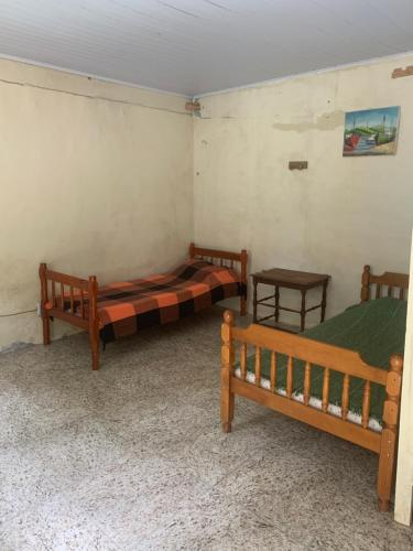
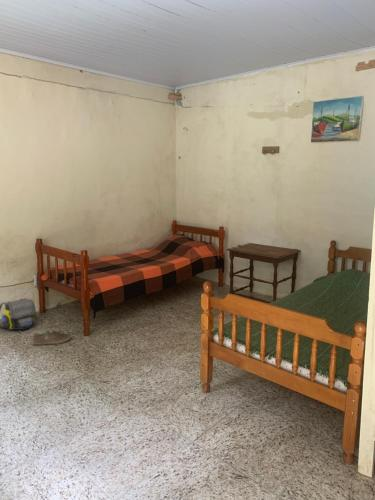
+ sneaker [32,328,72,346]
+ shoulder bag [0,297,38,331]
